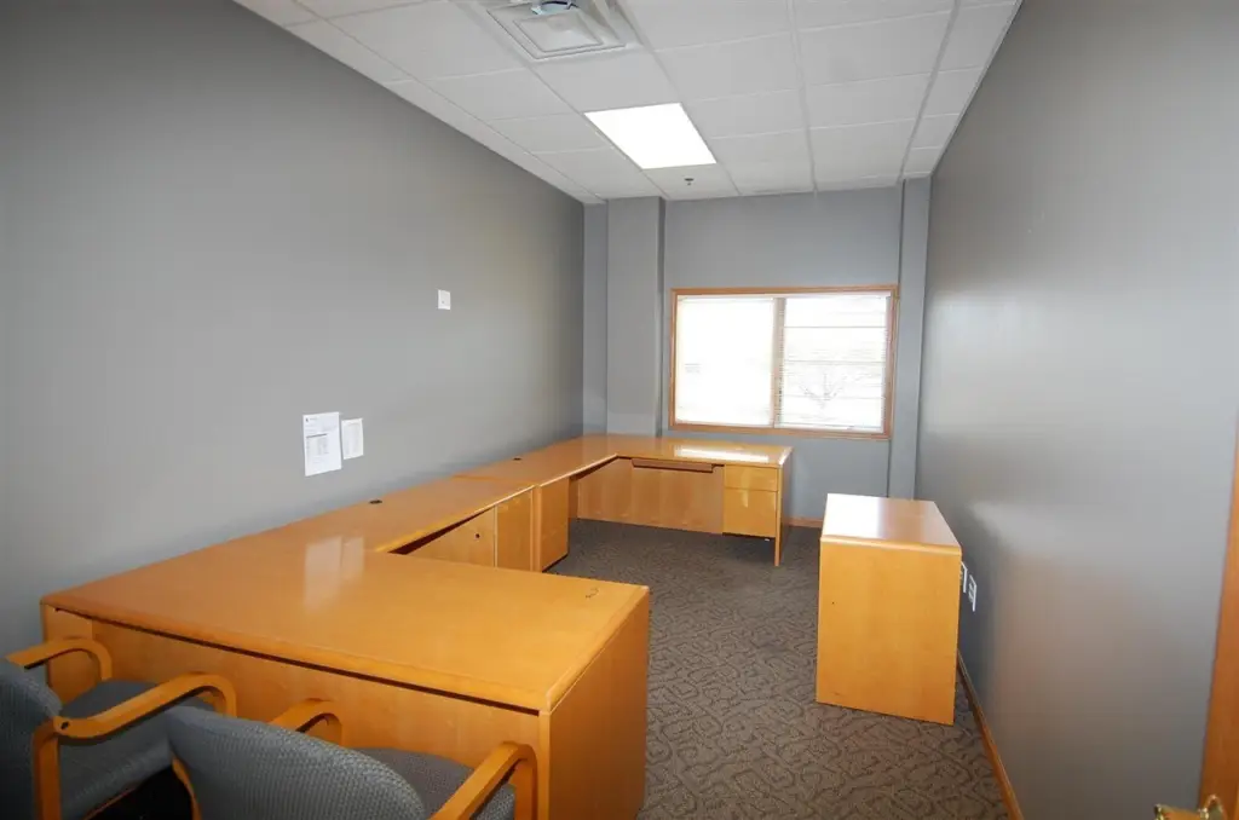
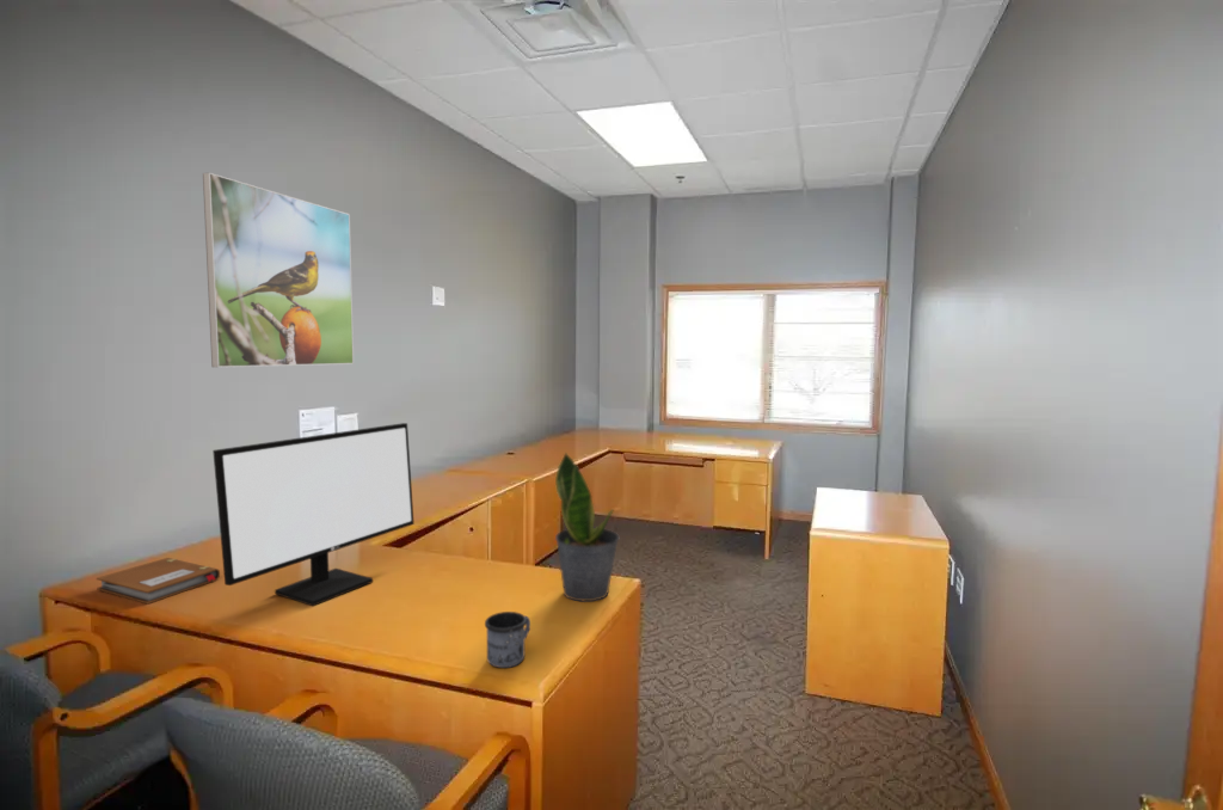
+ mug [484,610,531,669]
+ potted plant [554,450,620,602]
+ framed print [202,171,355,368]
+ notebook [96,557,221,605]
+ monitor [211,422,416,607]
